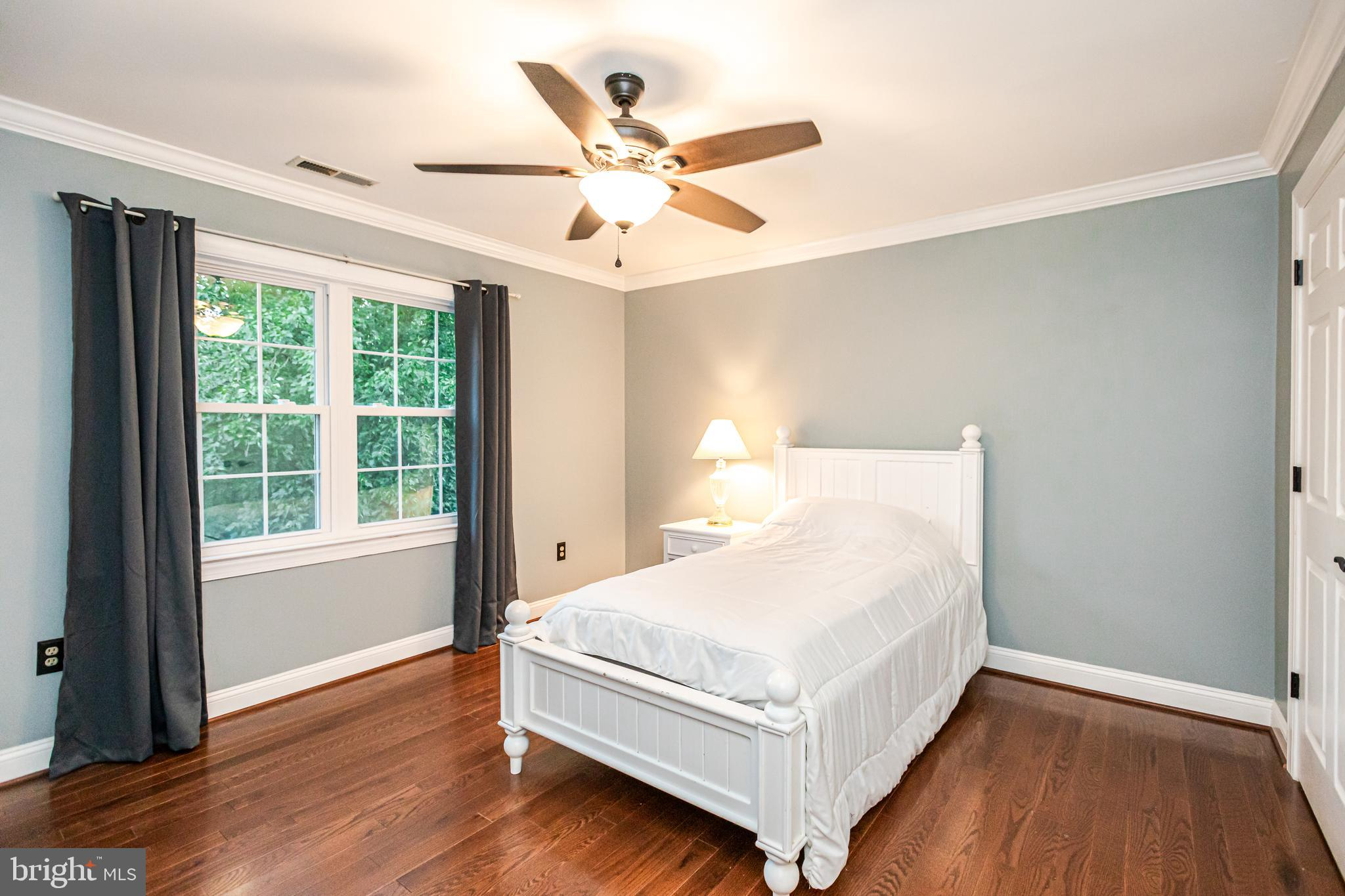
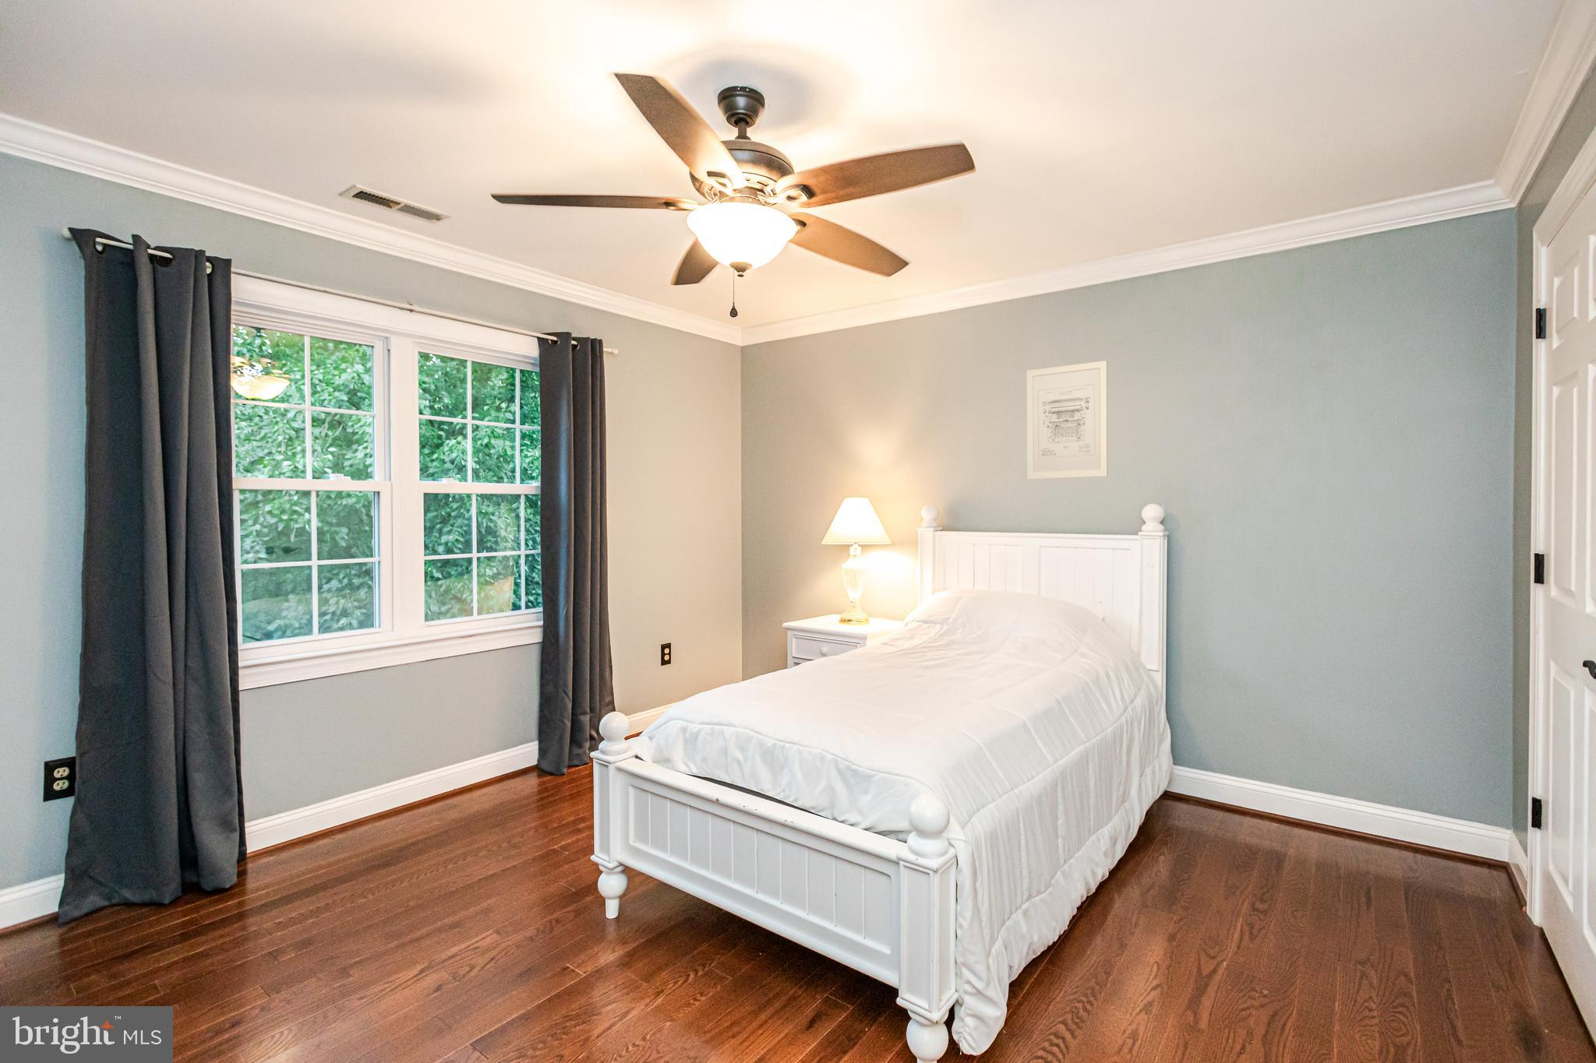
+ wall art [1026,359,1108,479]
